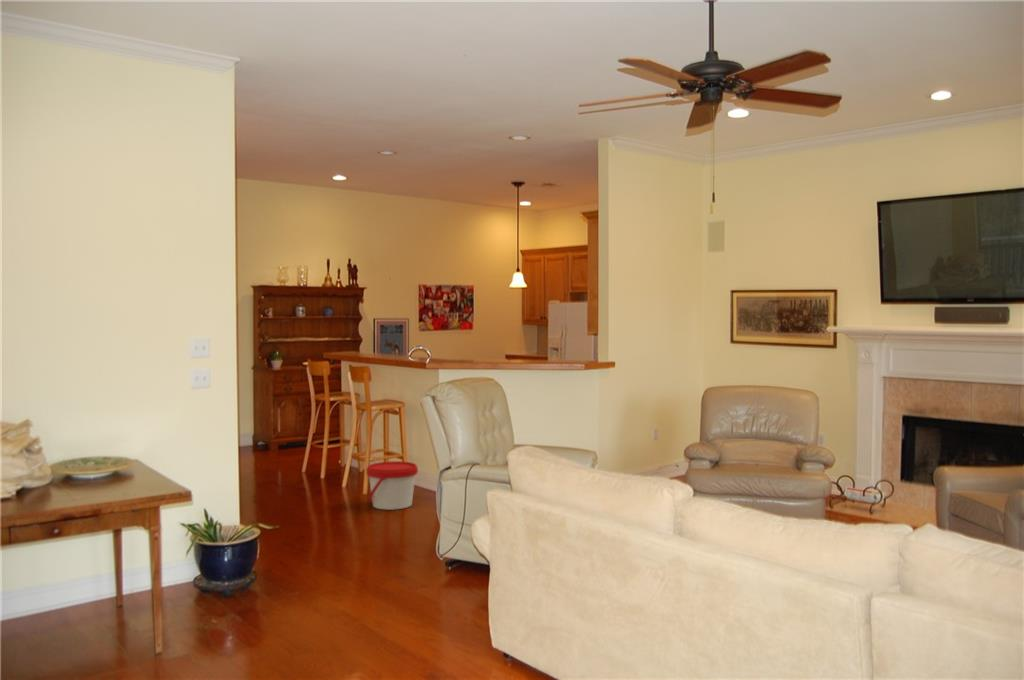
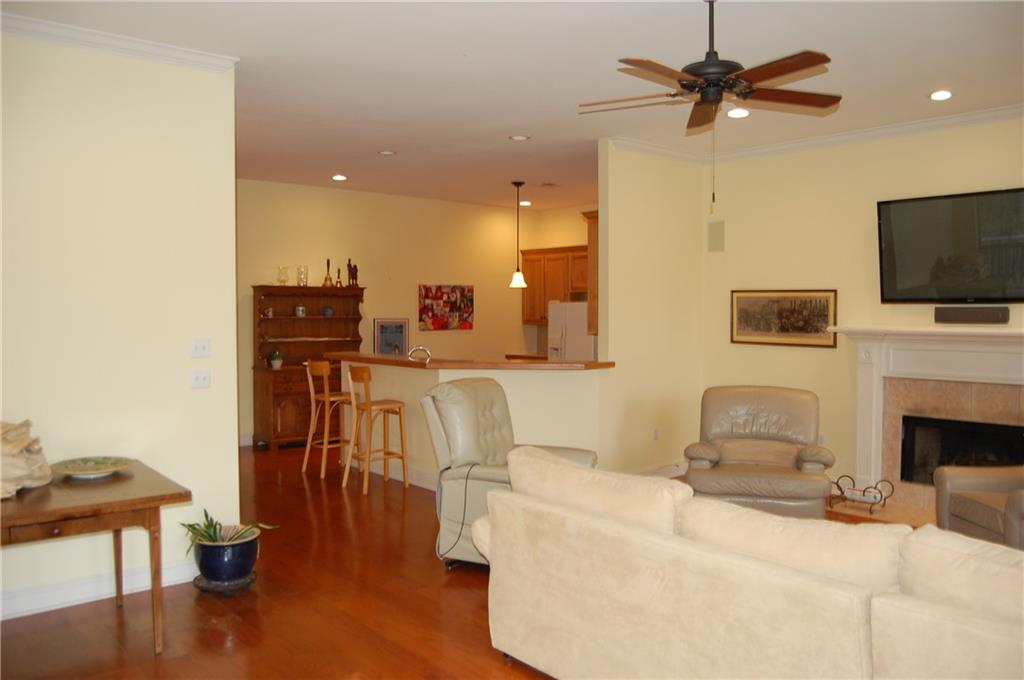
- bucket [365,460,419,511]
